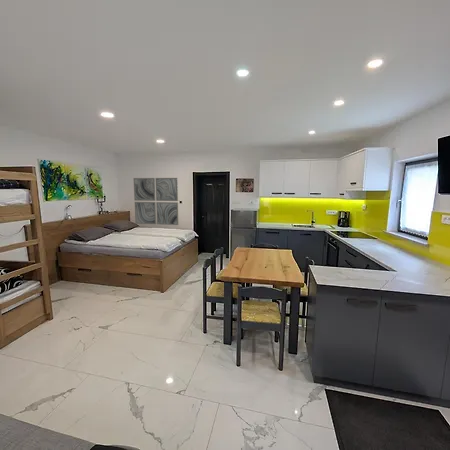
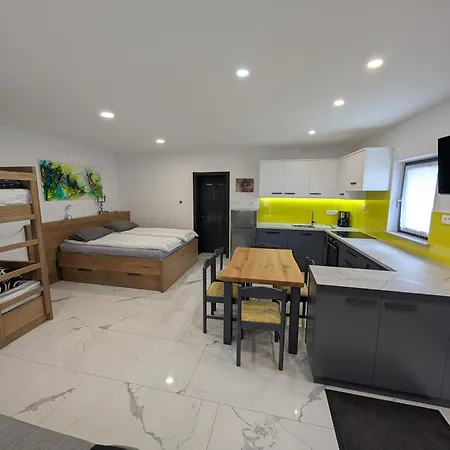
- wall art [133,177,179,226]
